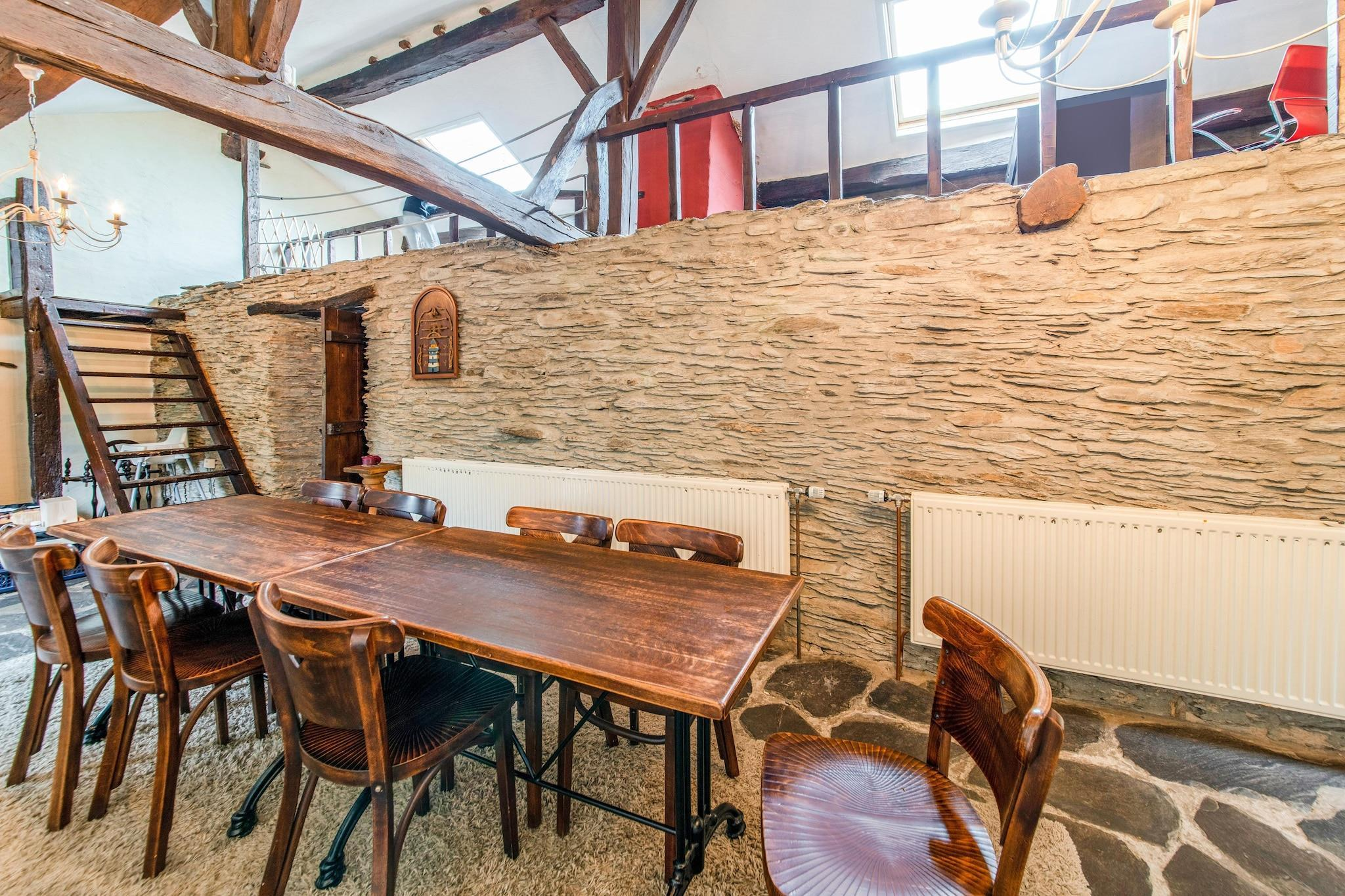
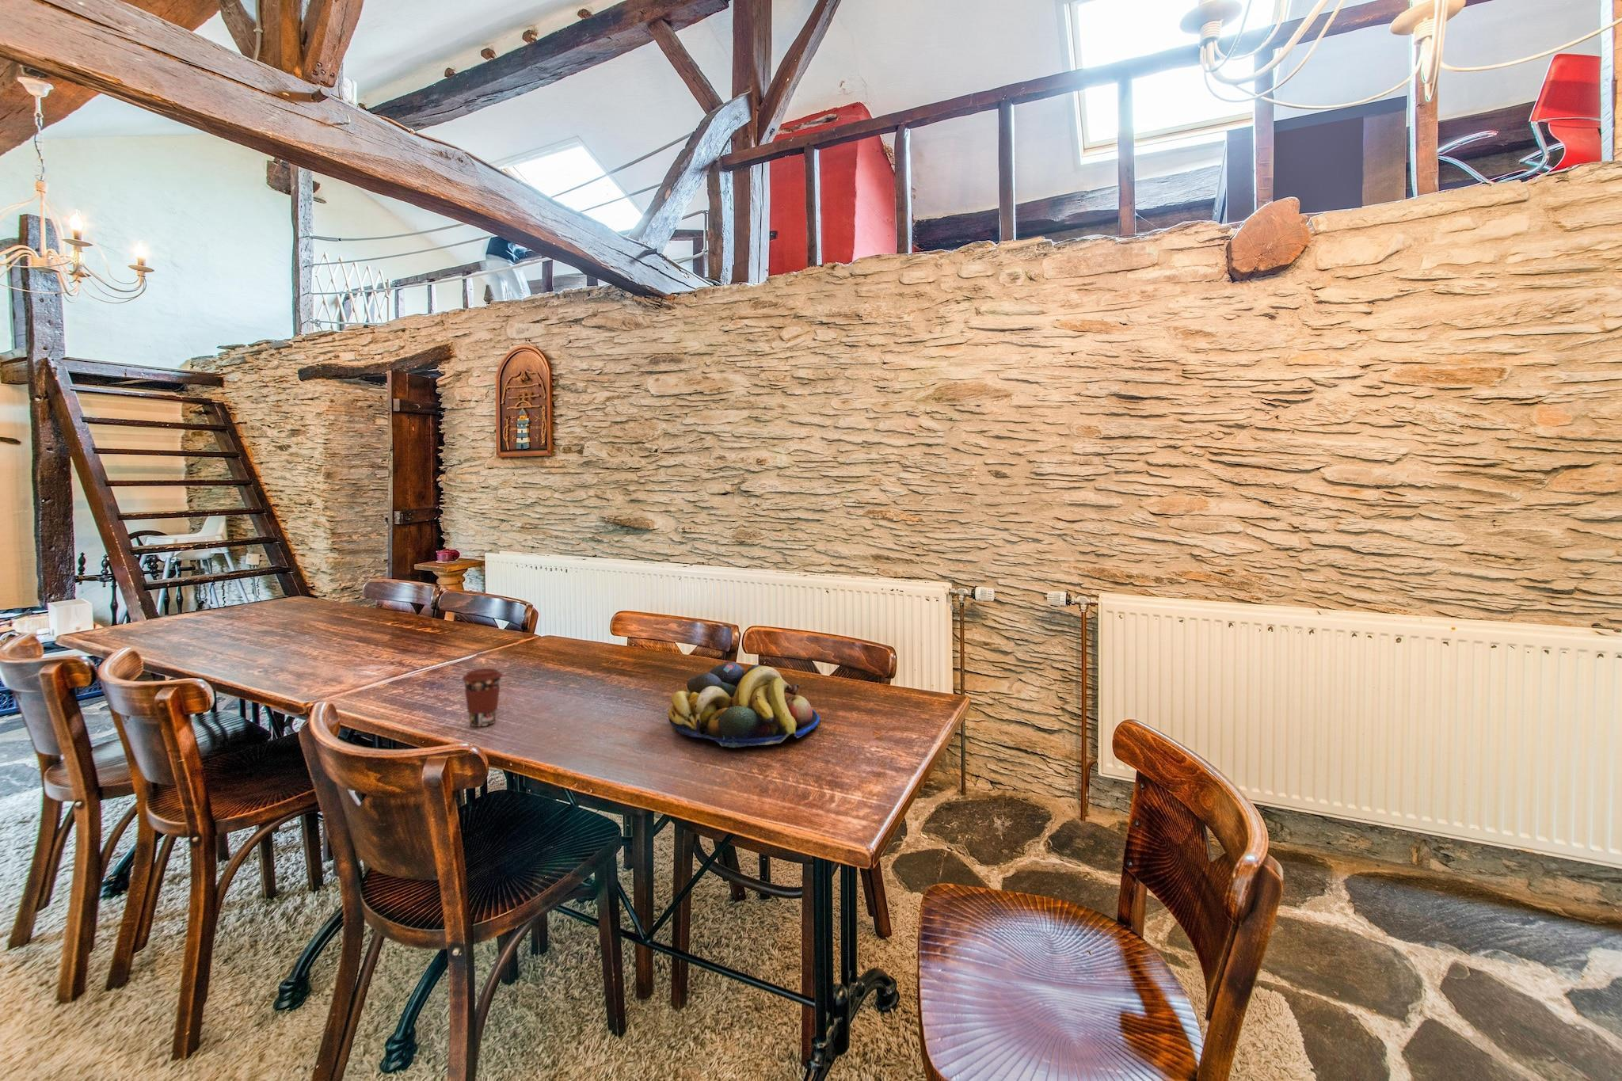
+ fruit bowl [667,662,820,748]
+ coffee cup [461,667,504,728]
